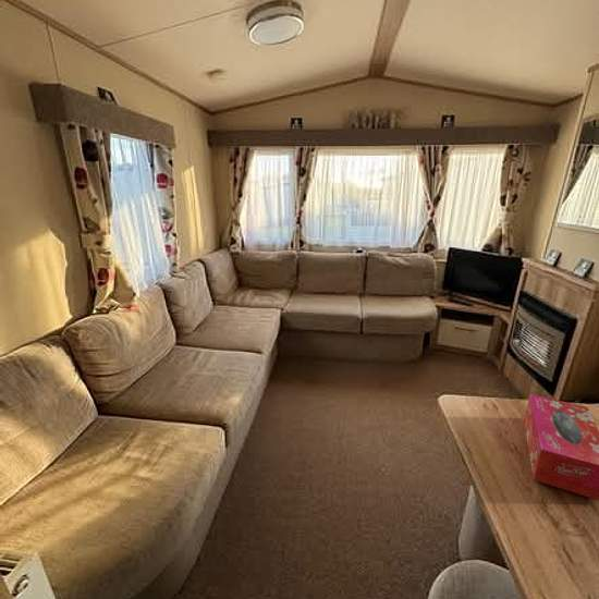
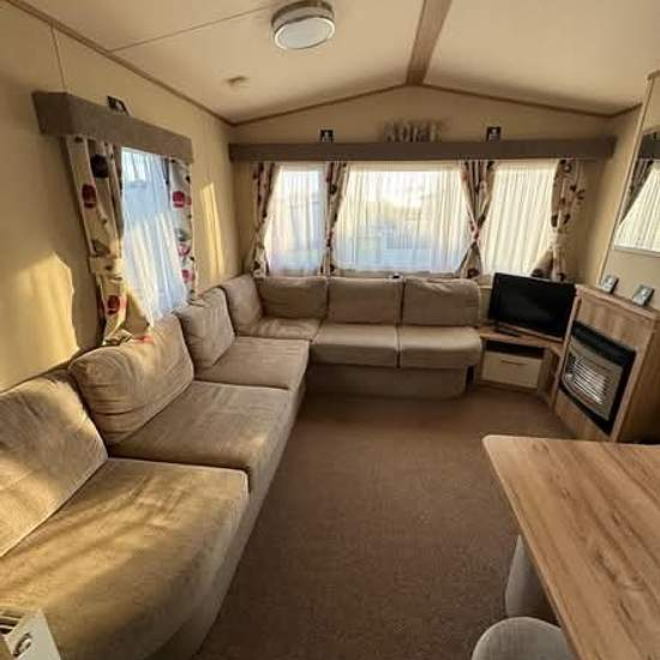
- tissue box [523,393,599,501]
